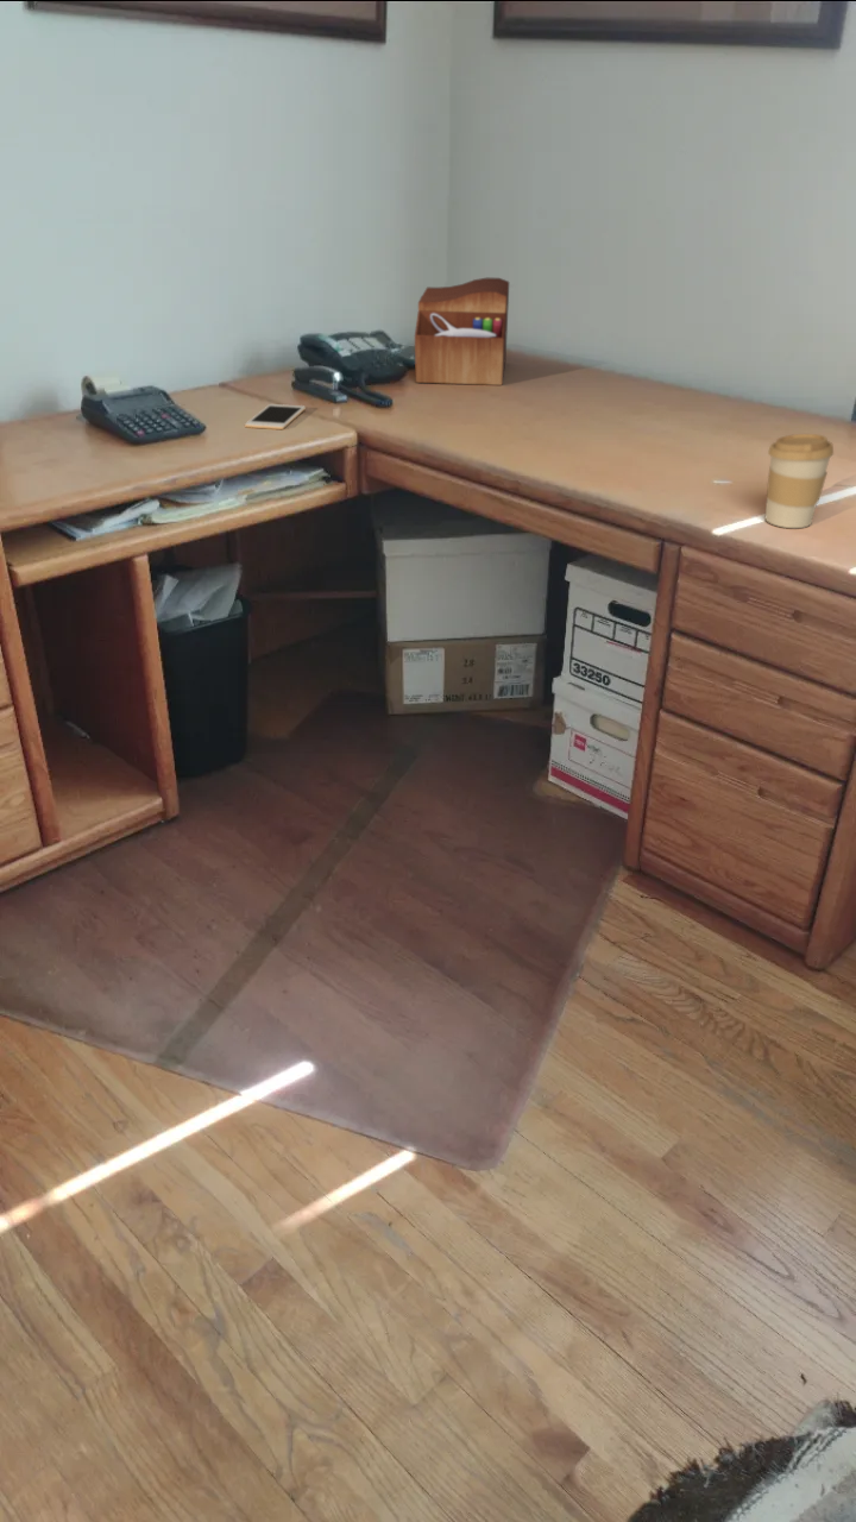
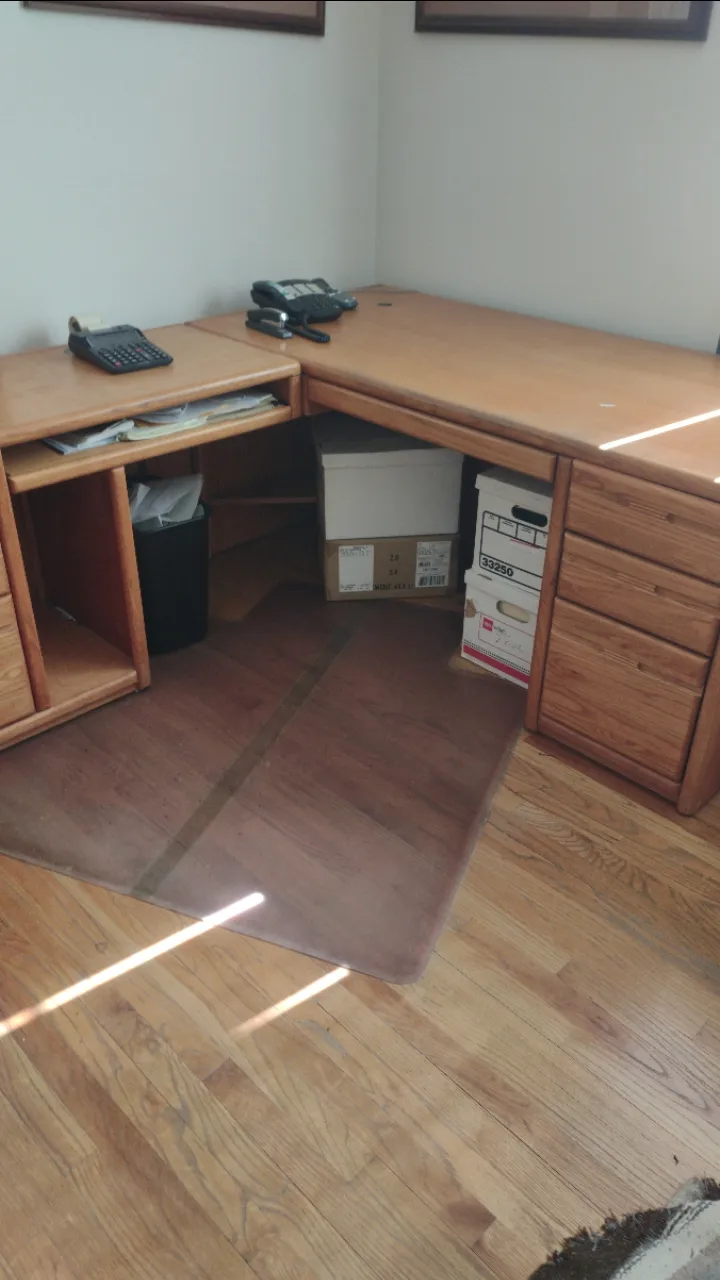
- coffee cup [763,433,835,529]
- cell phone [244,403,307,430]
- sewing box [414,277,510,386]
